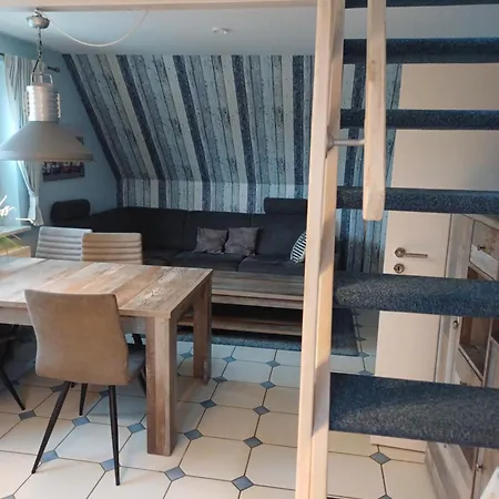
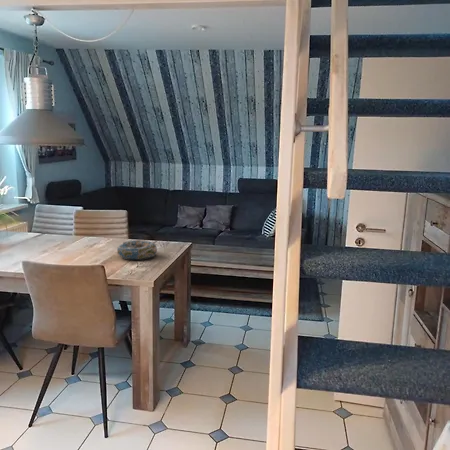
+ decorative bowl [116,239,159,261]
